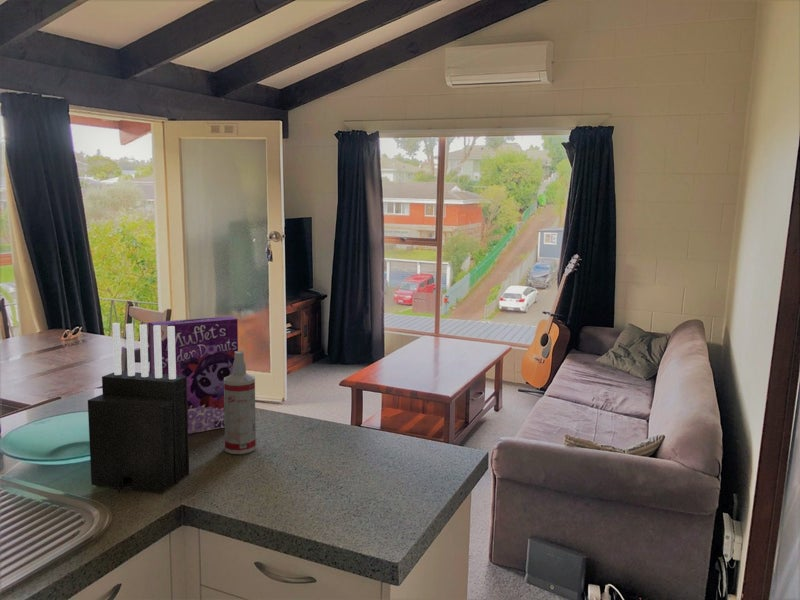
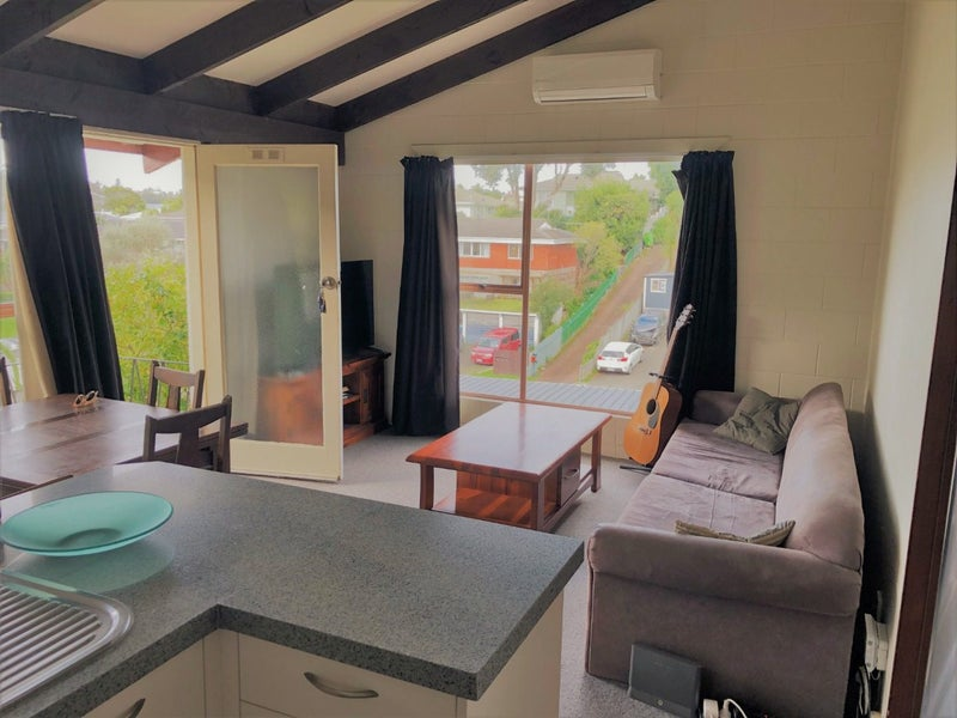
- knife block [87,322,190,494]
- spray bottle [224,350,257,455]
- cereal box [147,315,239,435]
